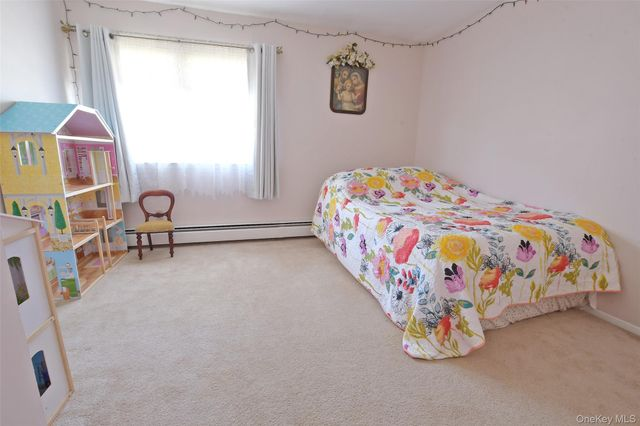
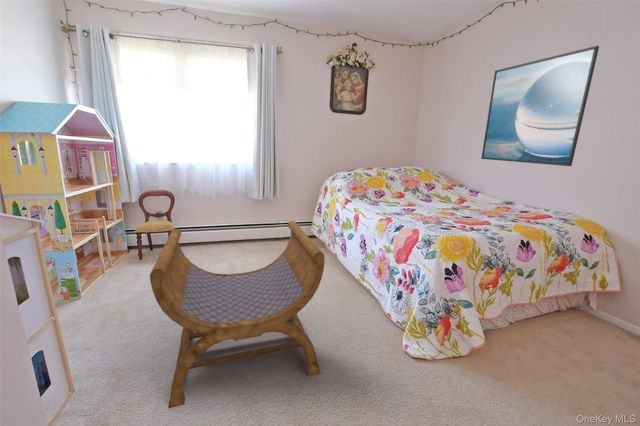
+ stool [149,220,325,409]
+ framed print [480,45,600,167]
